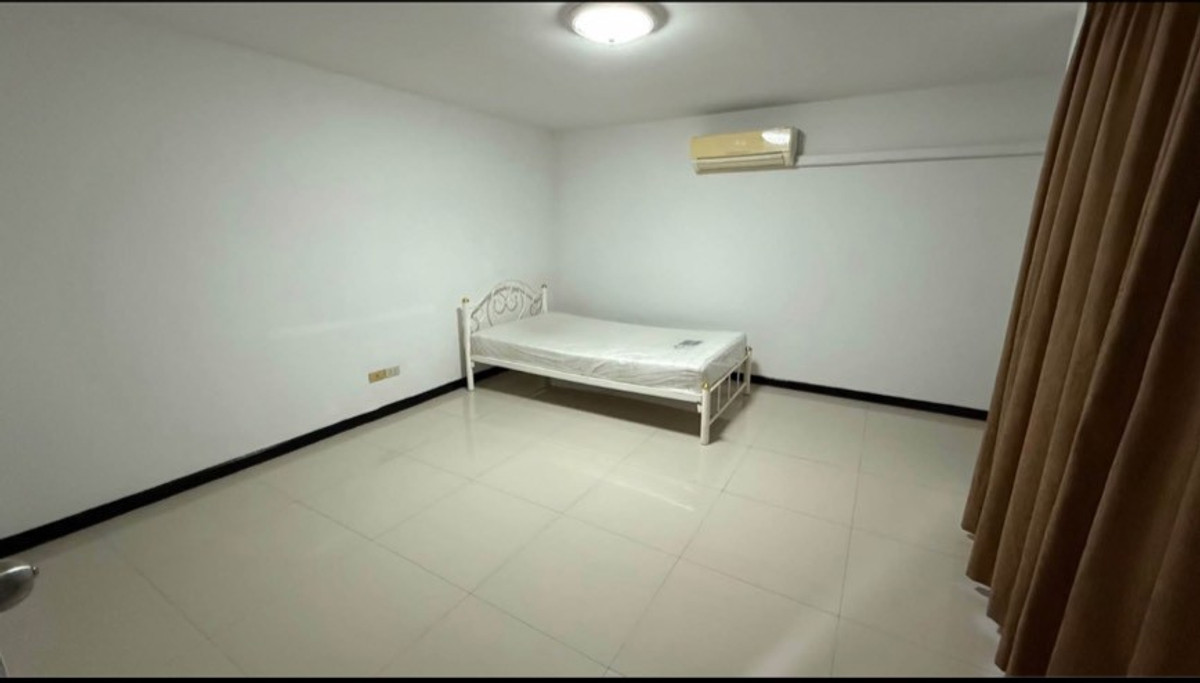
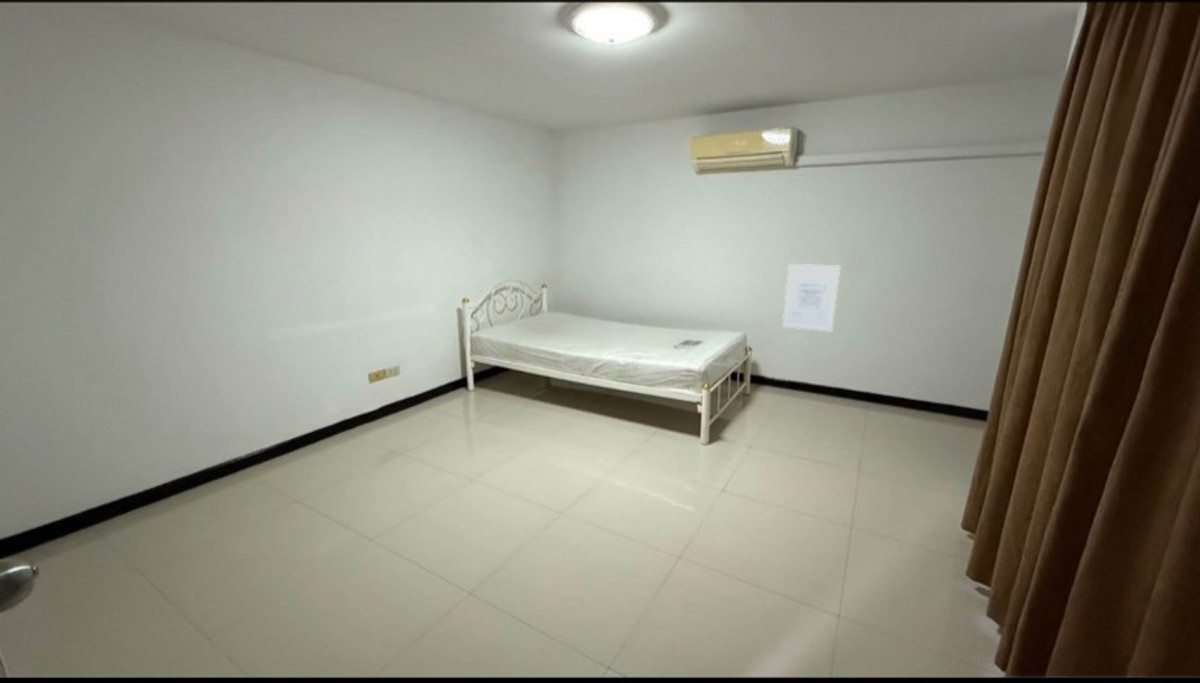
+ wall art [782,263,841,332]
